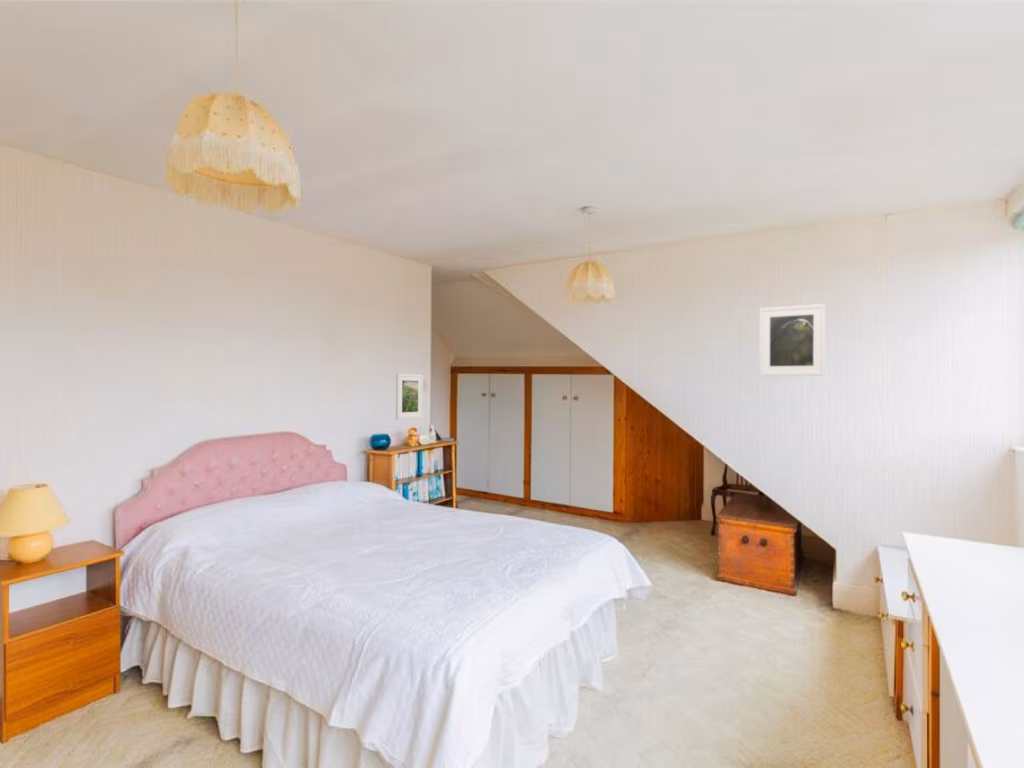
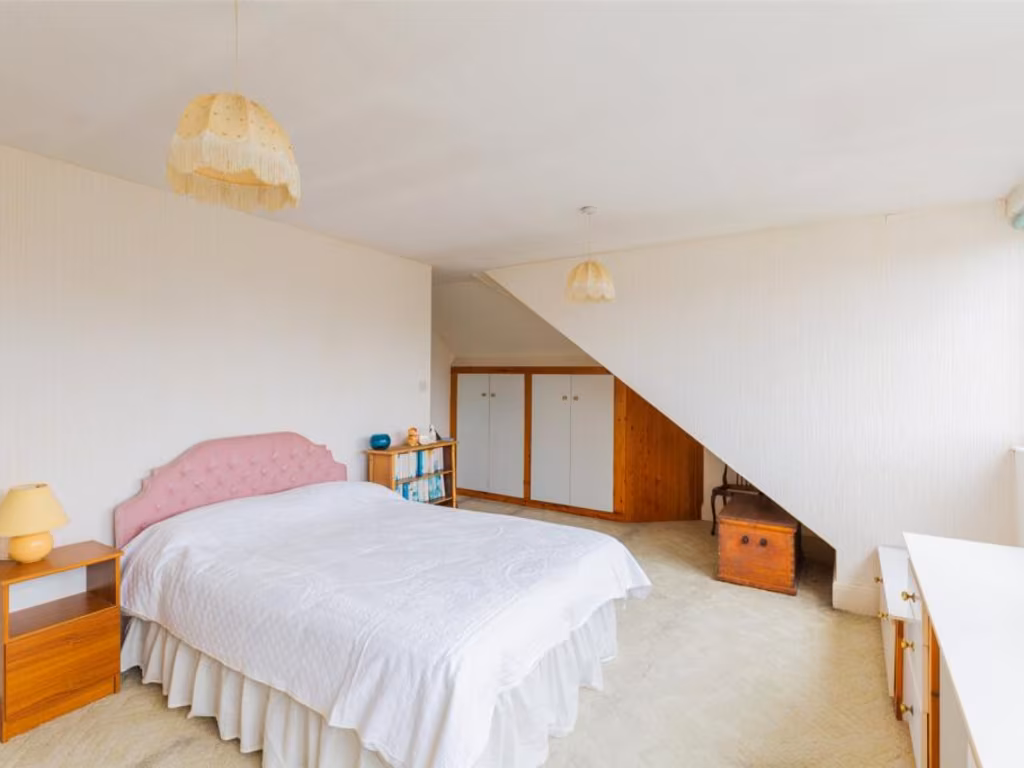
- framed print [395,373,424,420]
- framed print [758,303,826,377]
